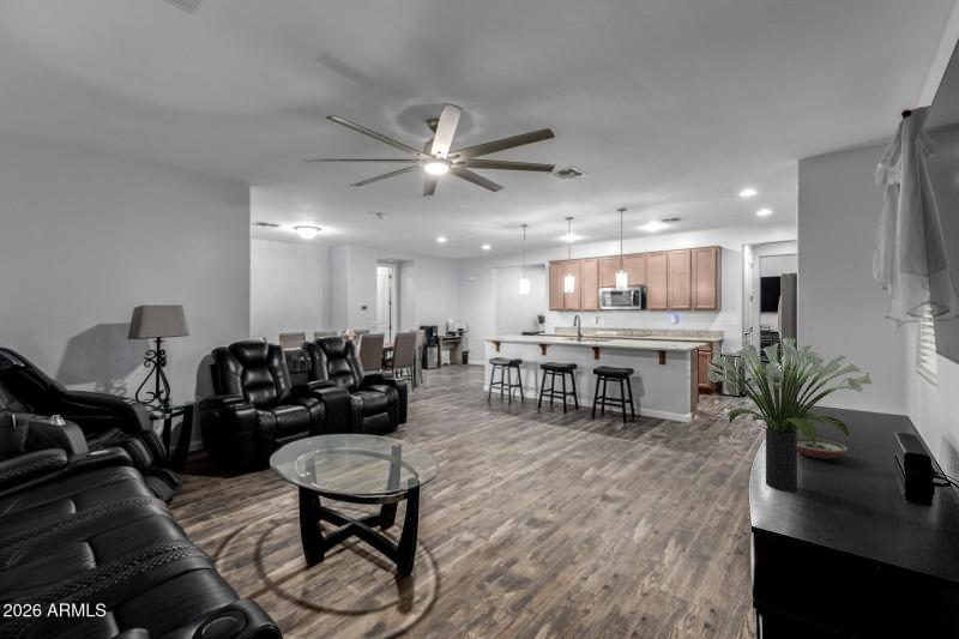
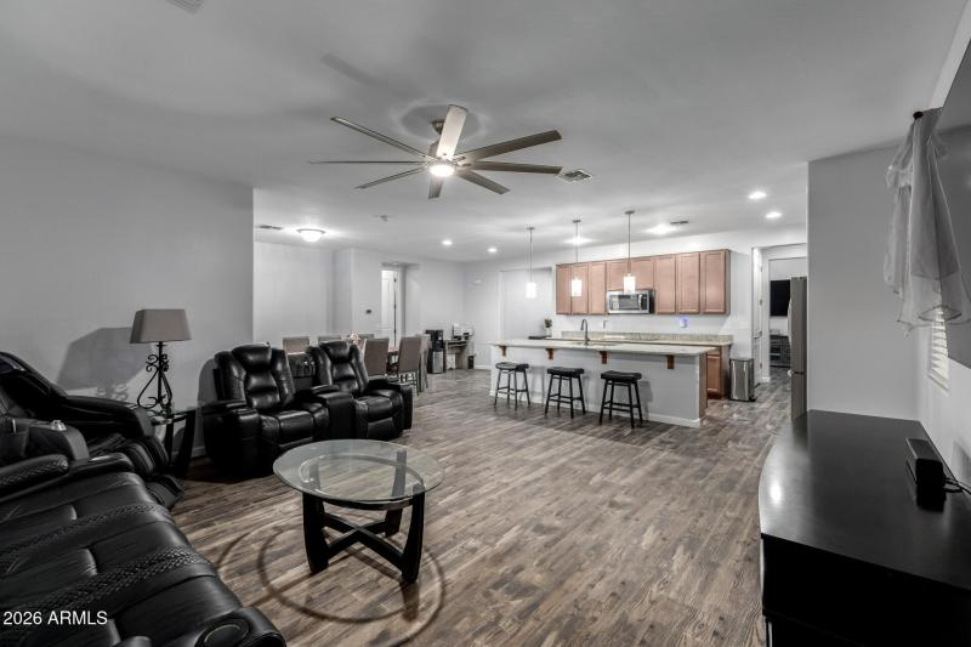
- decorative bowl [797,436,849,460]
- potted plant [707,337,873,492]
